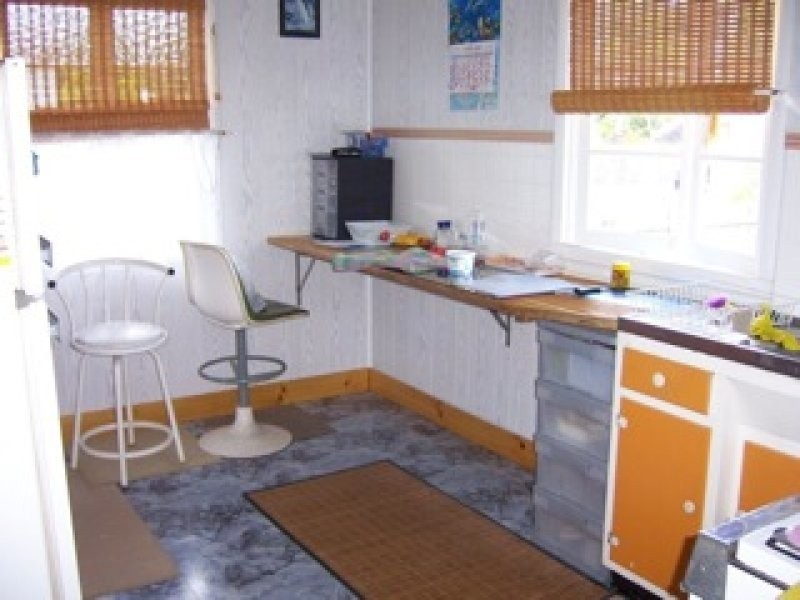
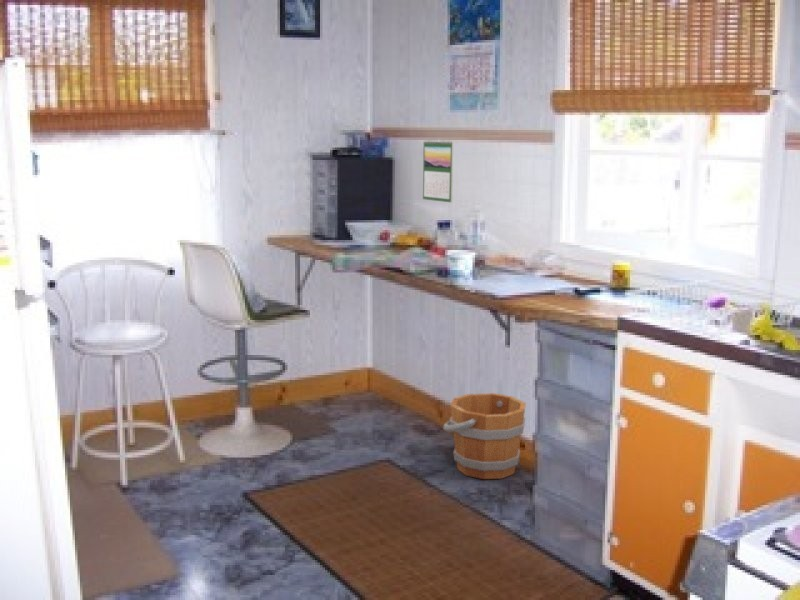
+ bucket [442,392,527,480]
+ calendar [422,138,454,203]
